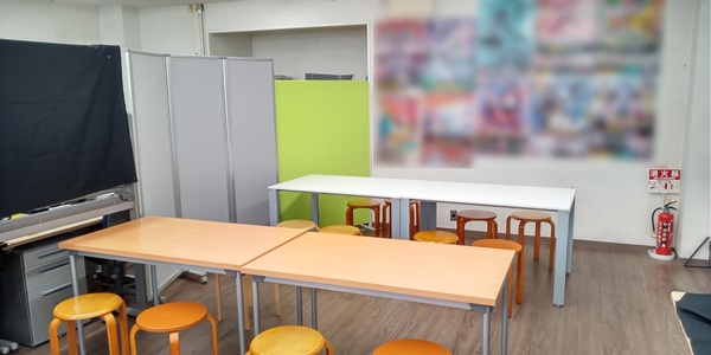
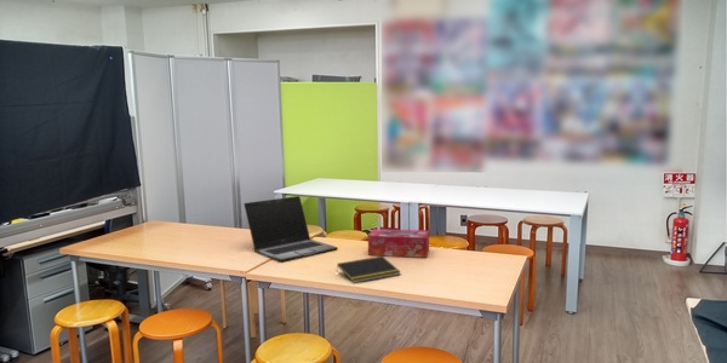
+ tissue box [367,227,430,259]
+ laptop [242,195,339,263]
+ notepad [336,255,402,284]
